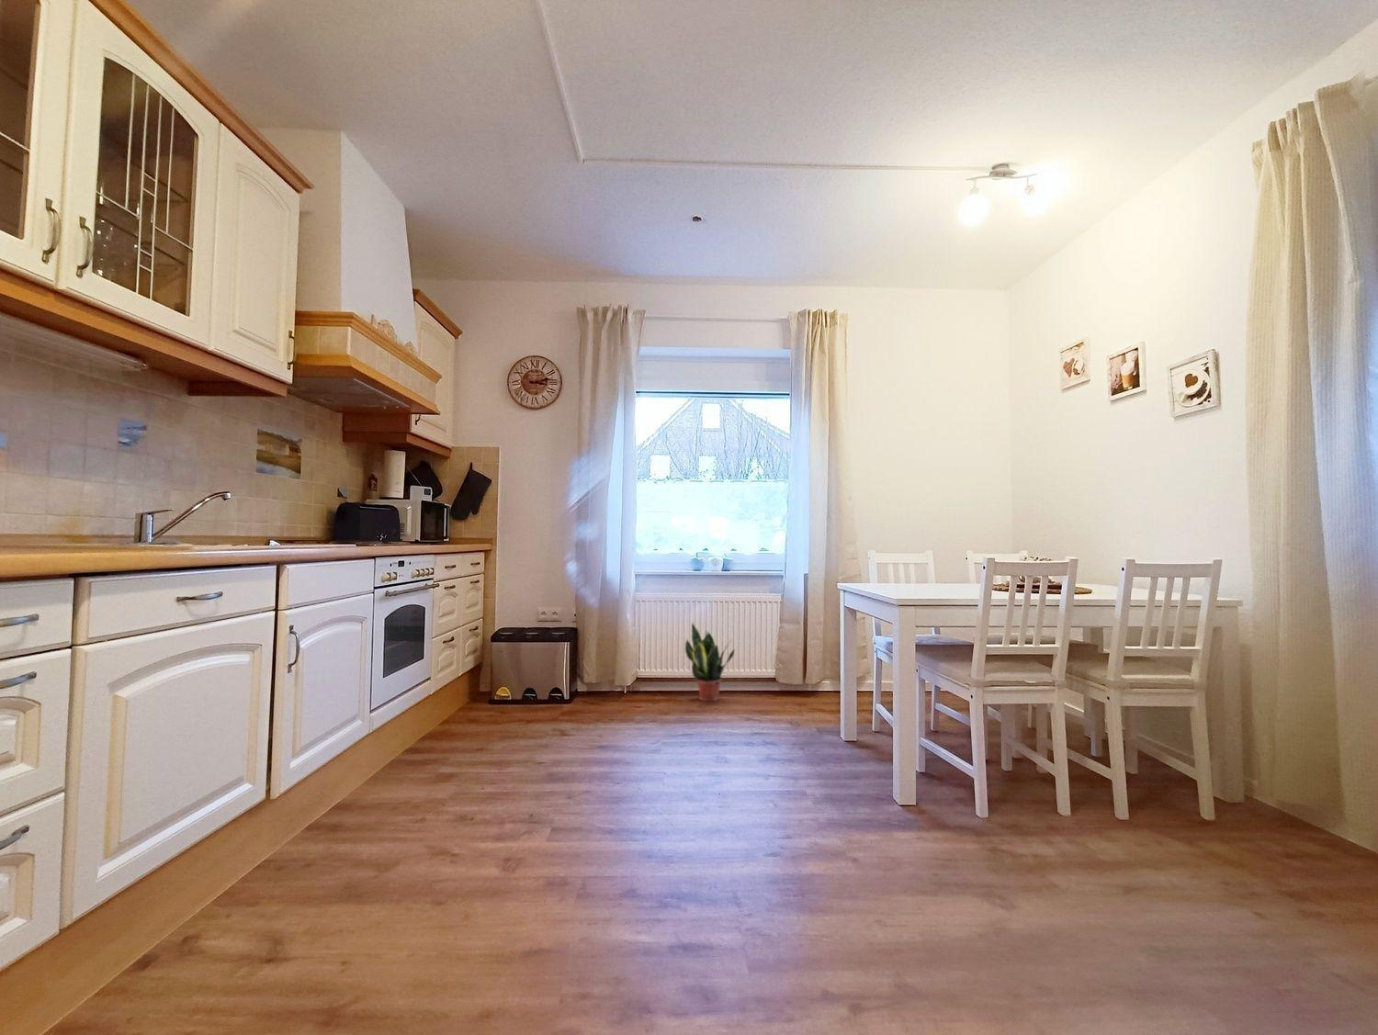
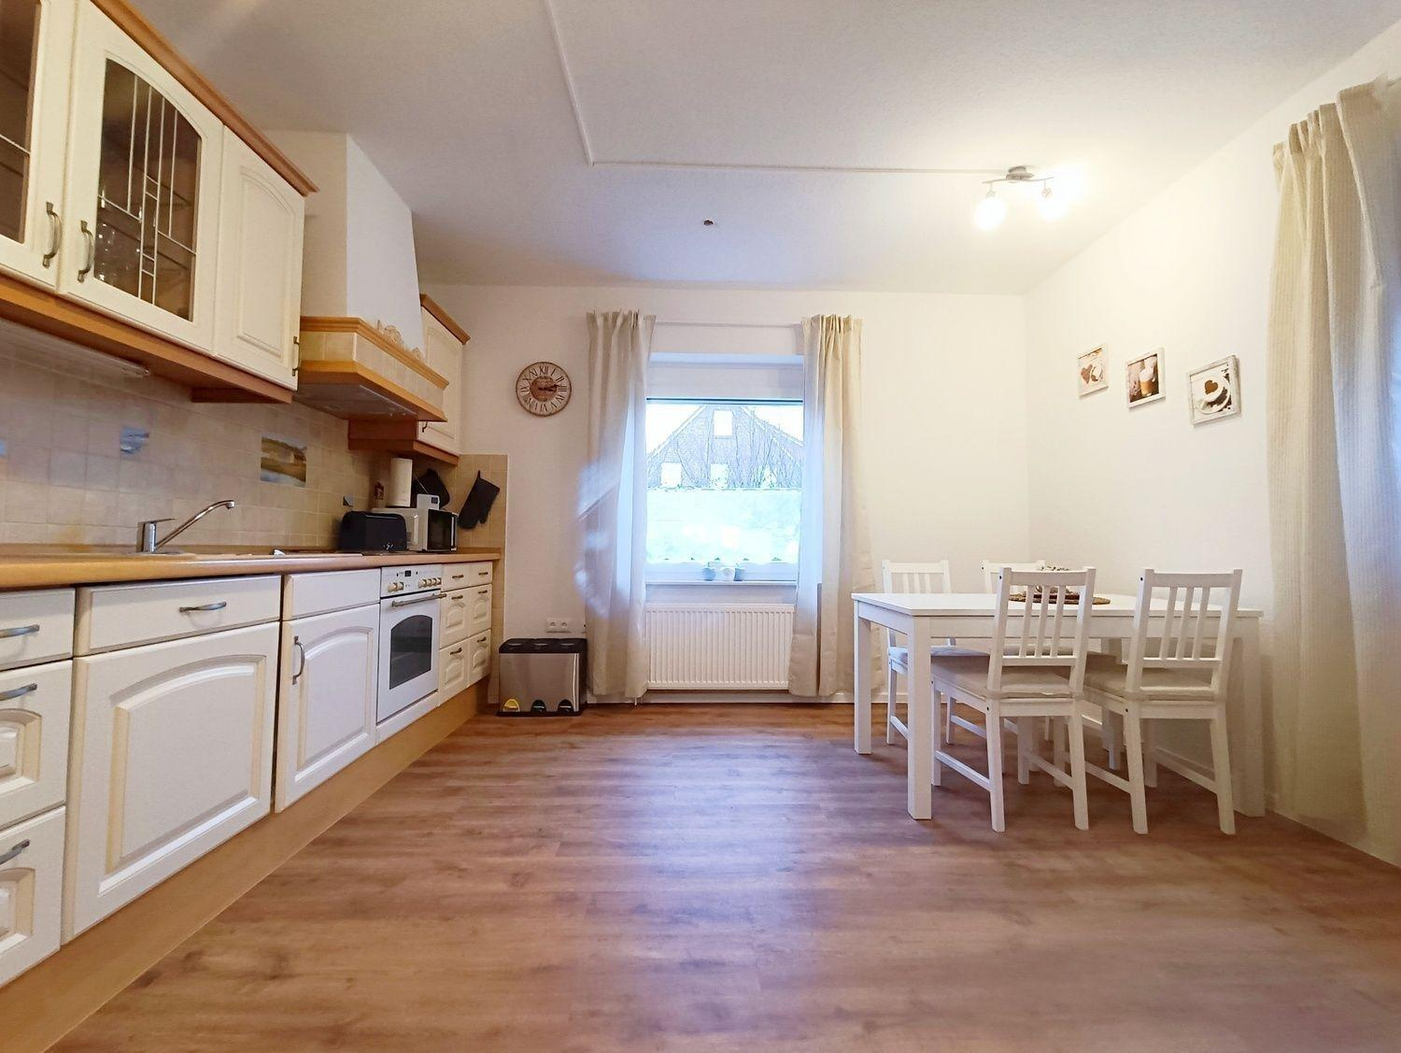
- potted plant [684,622,736,701]
